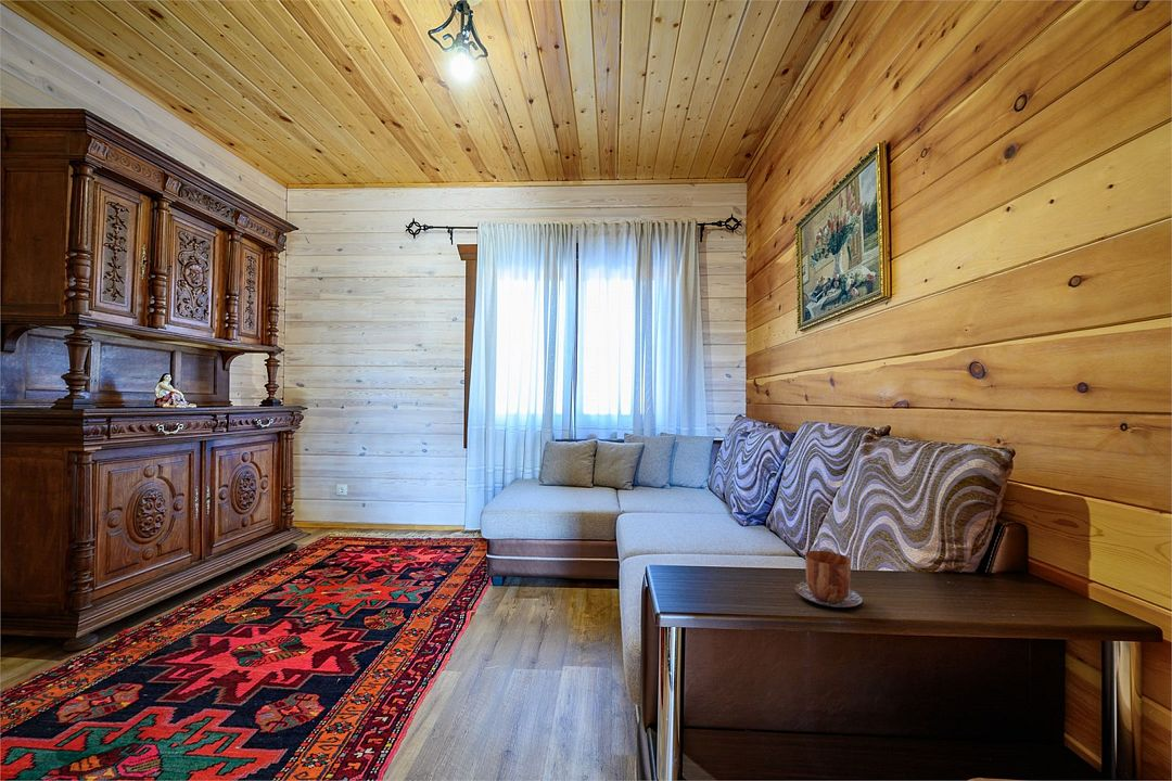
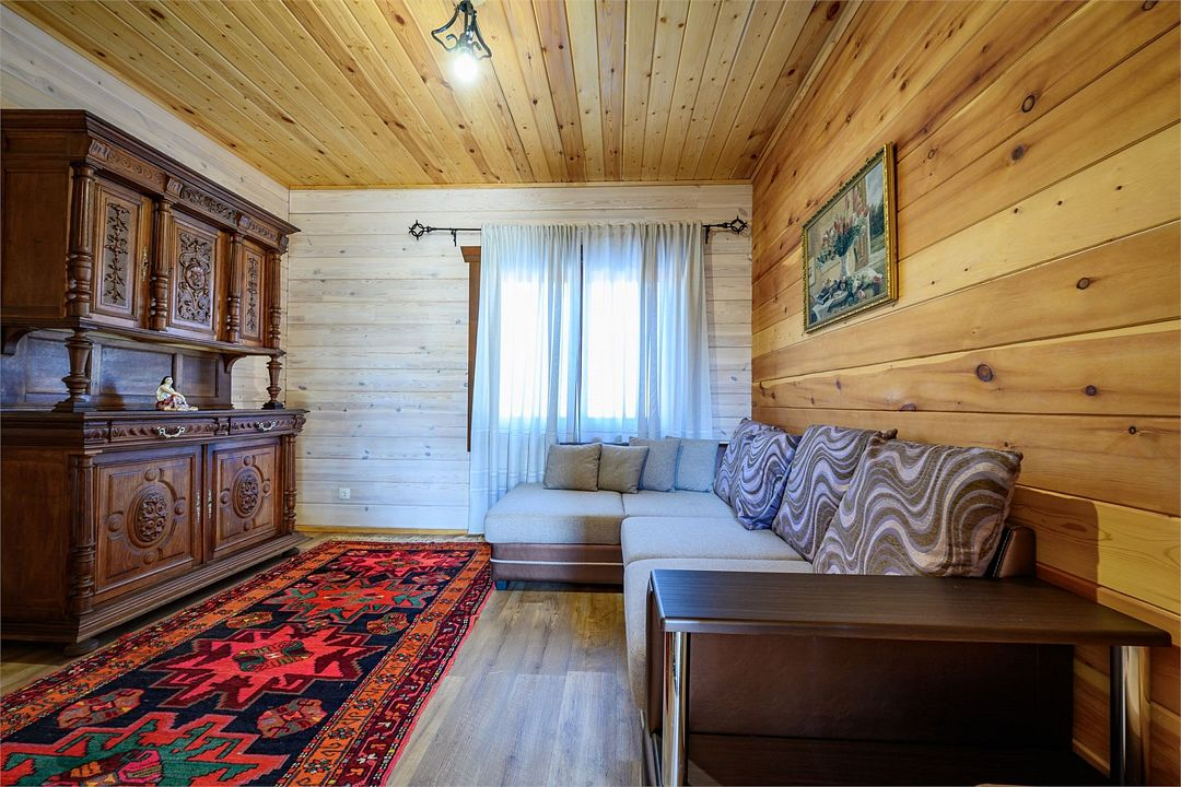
- mug [793,550,863,609]
